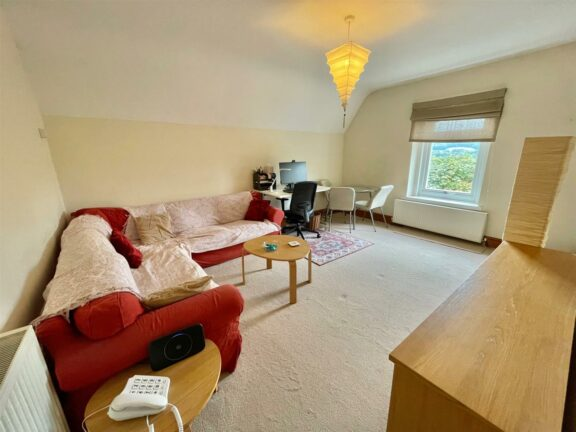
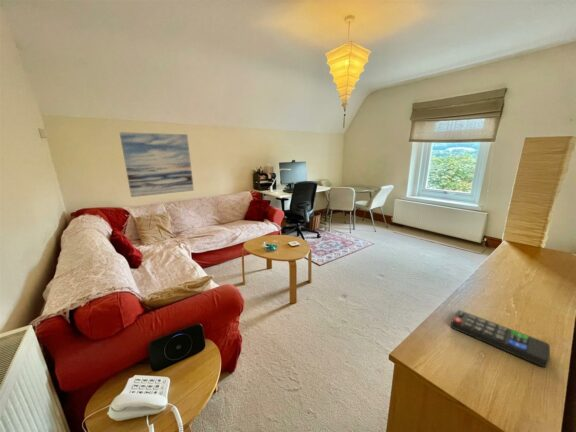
+ remote control [450,309,551,368]
+ wall art [119,131,195,198]
